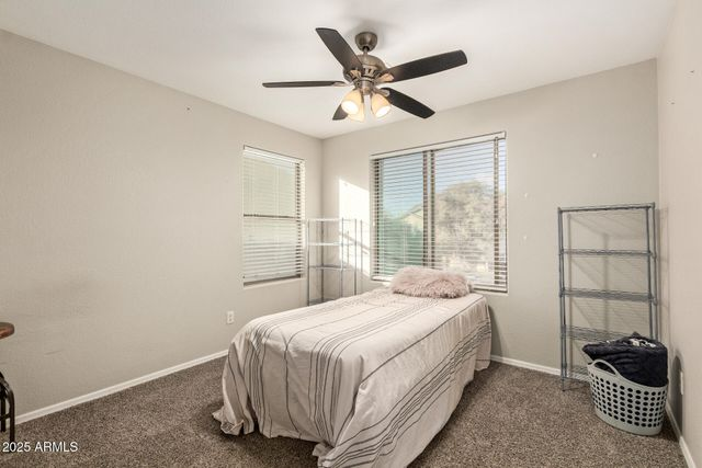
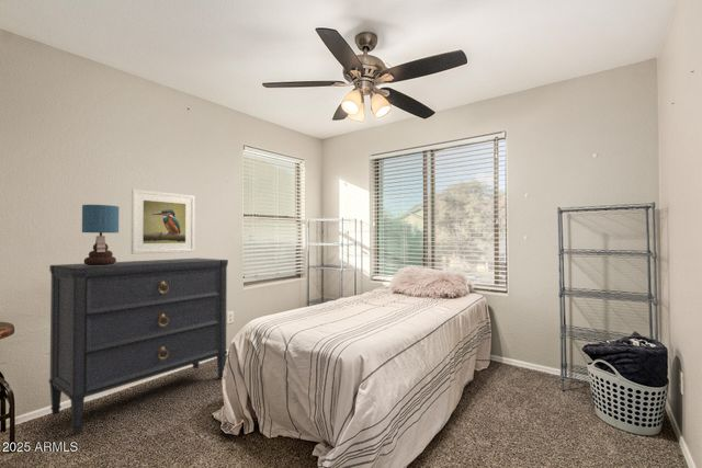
+ table lamp [81,204,120,265]
+ dresser [48,258,229,435]
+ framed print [131,189,196,254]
